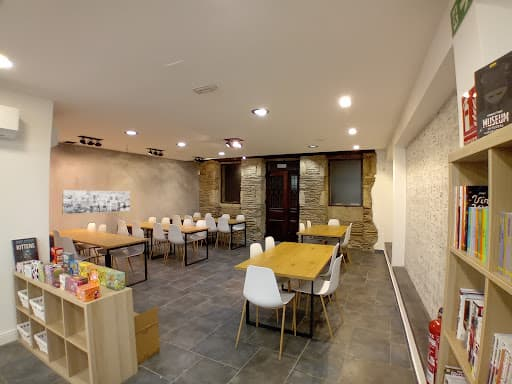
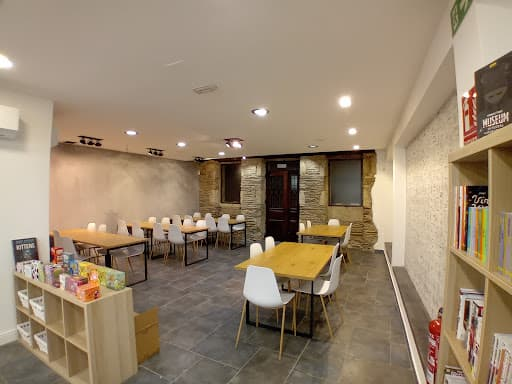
- wall art [61,189,131,215]
